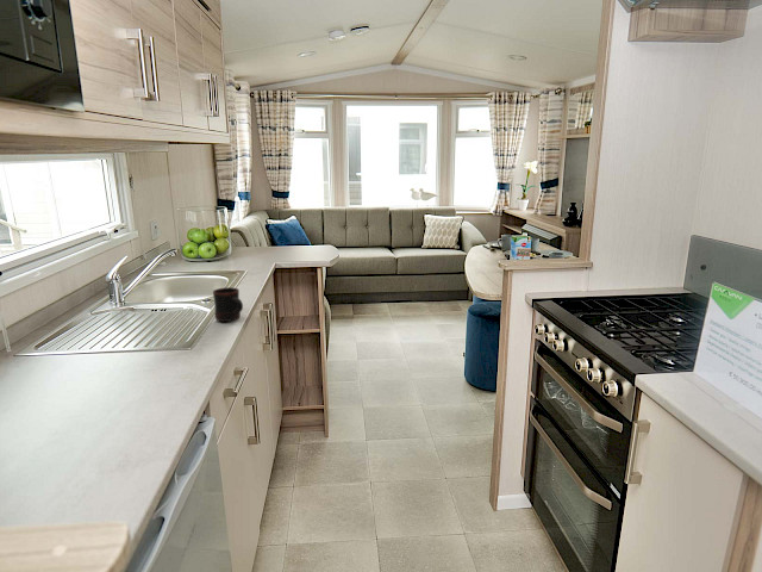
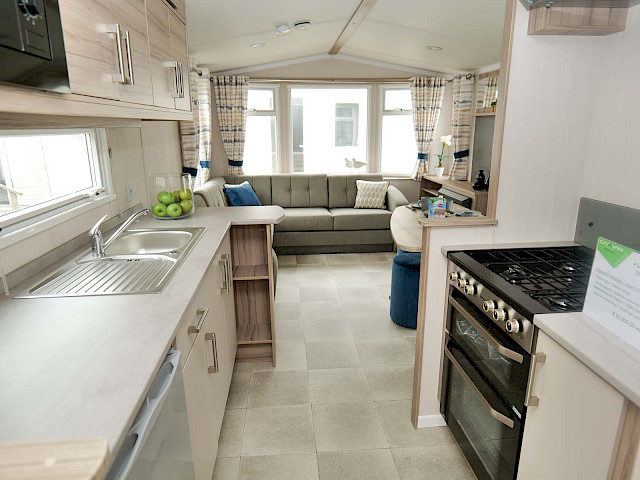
- mug [212,286,244,323]
